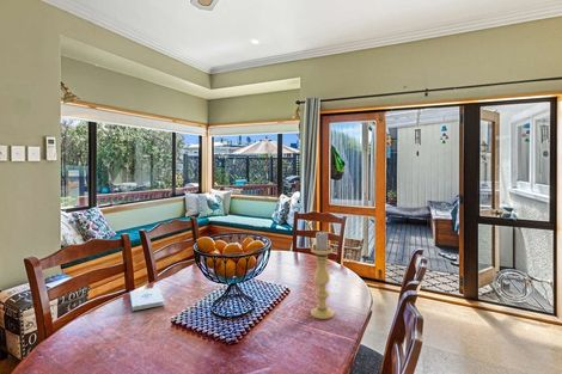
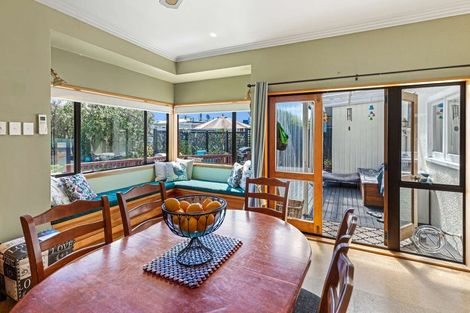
- candle holder [310,231,335,320]
- notepad [129,287,165,312]
